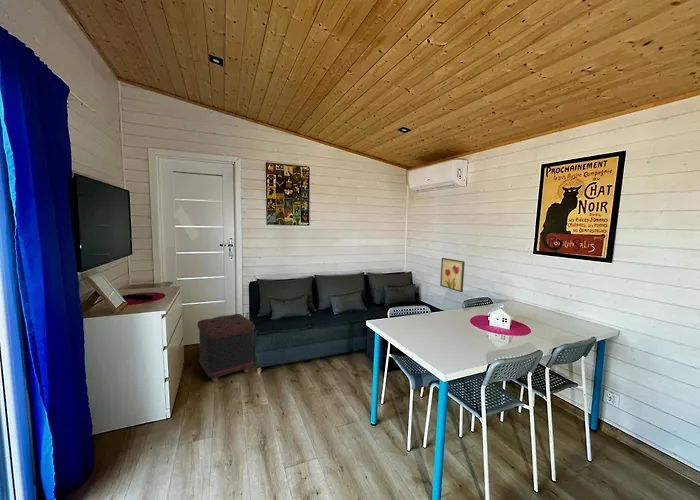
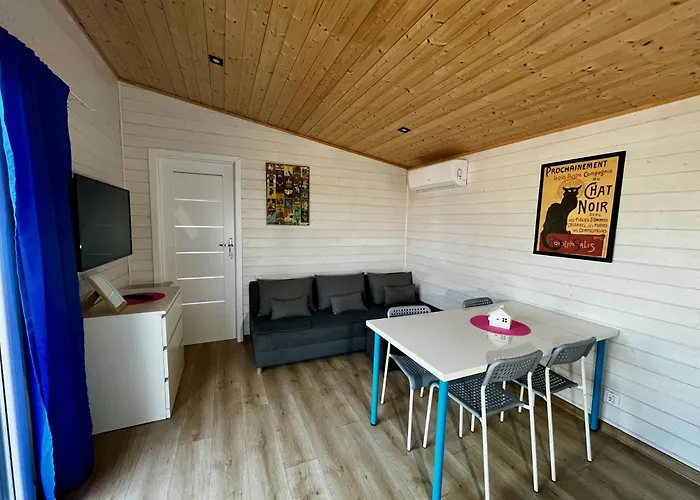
- wall art [439,257,466,293]
- ottoman [197,313,256,383]
